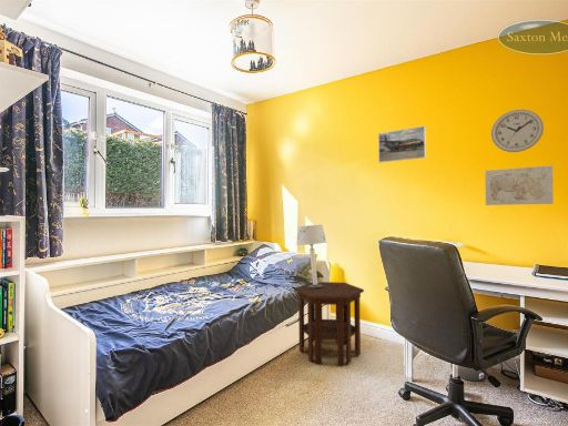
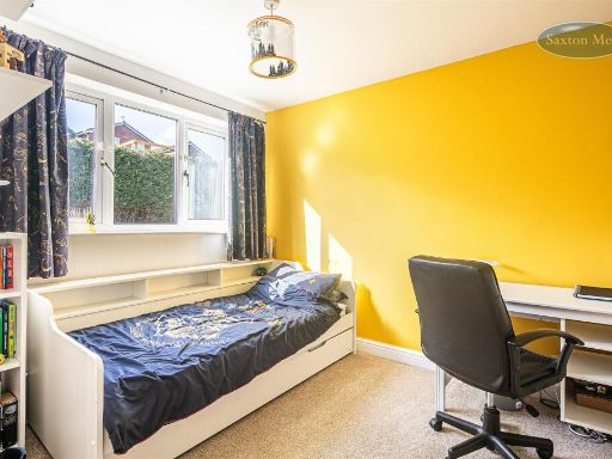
- table lamp [295,224,327,287]
- side table [294,281,365,366]
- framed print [377,125,427,164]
- wall art [484,164,555,206]
- wall clock [490,109,545,153]
